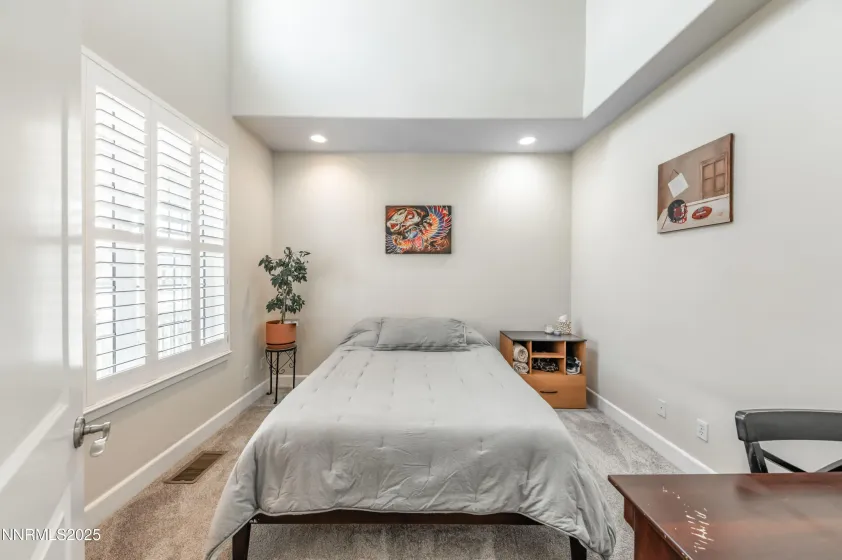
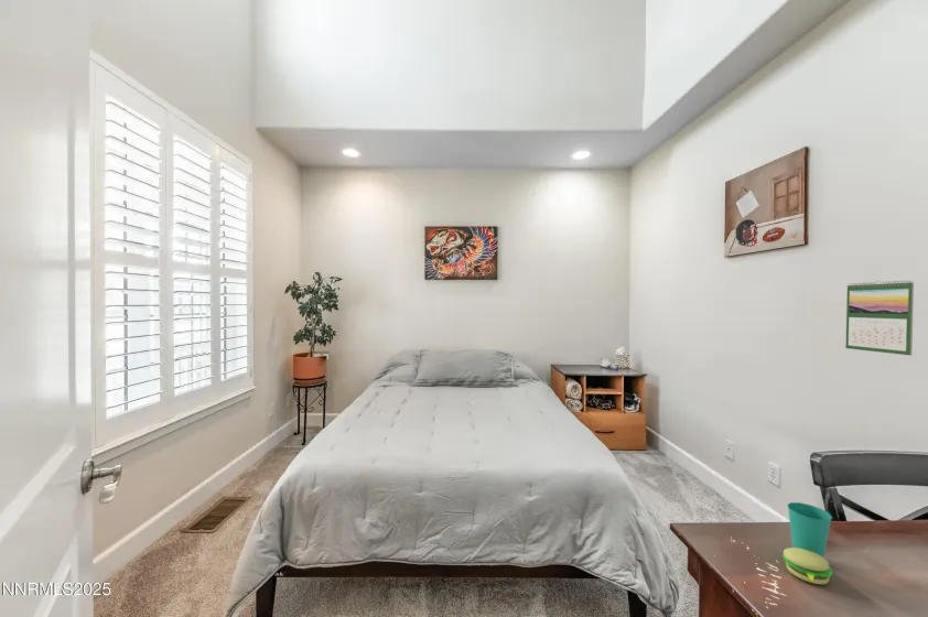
+ cup [781,501,833,585]
+ calendar [844,280,915,357]
